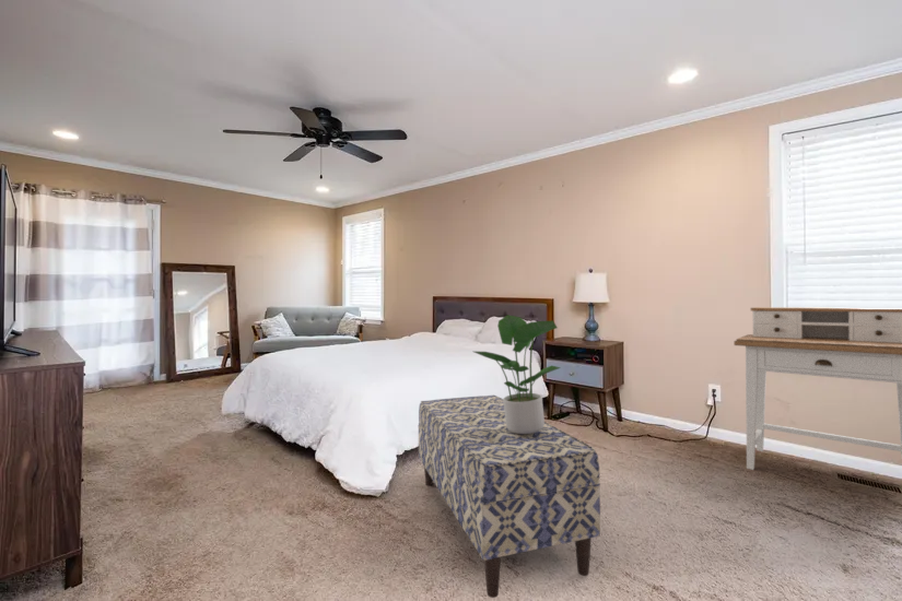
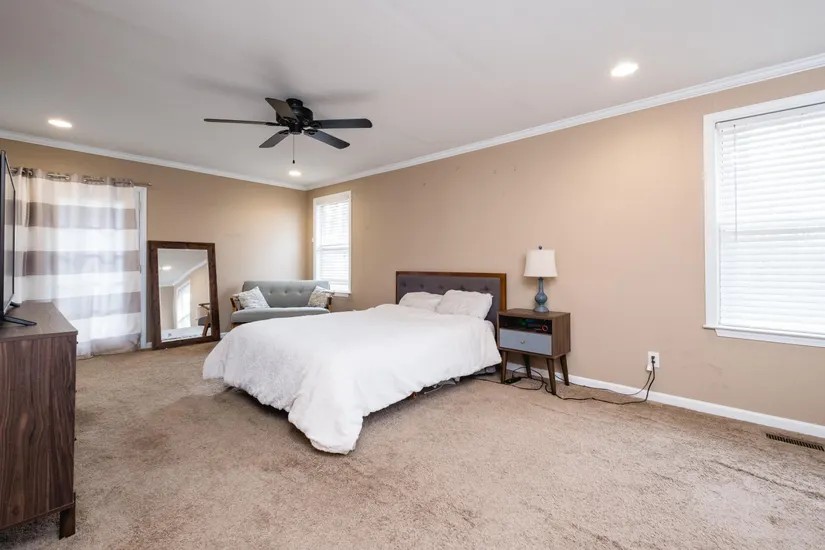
- bench [418,394,601,599]
- potted plant [473,314,562,434]
- desk [733,306,902,471]
